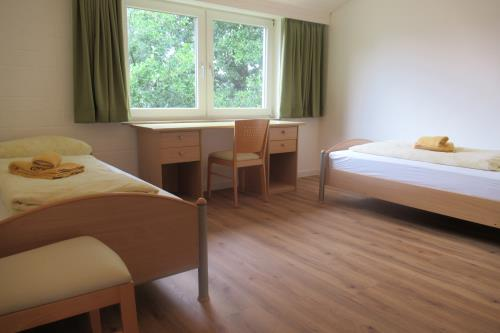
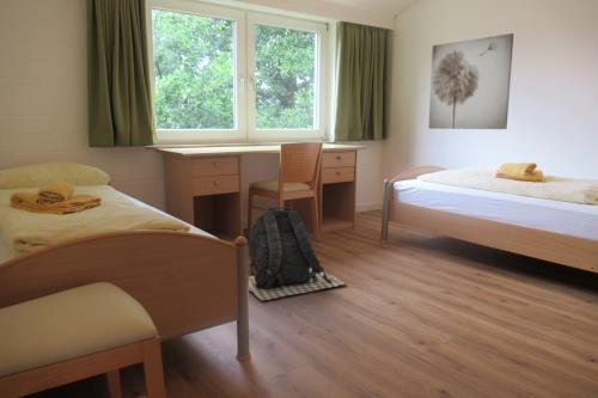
+ backpack [248,206,348,301]
+ wall art [427,32,514,130]
